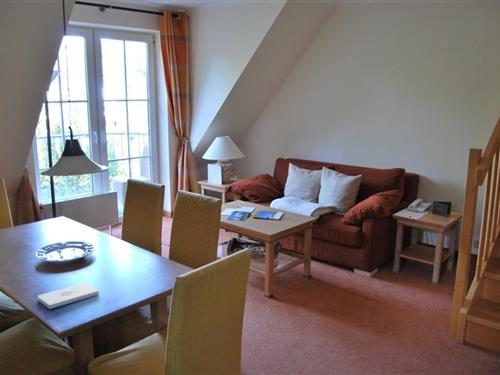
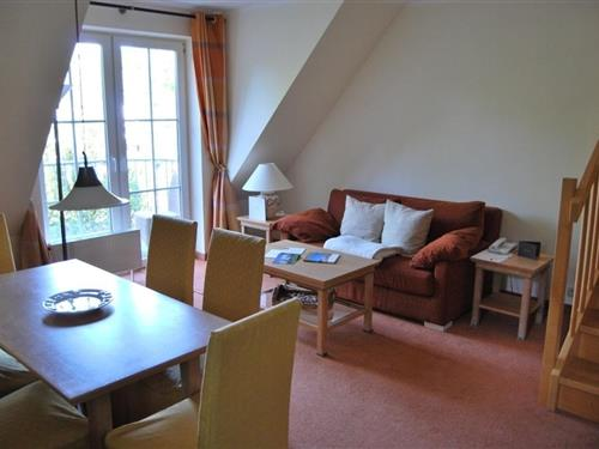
- notepad [37,282,100,310]
